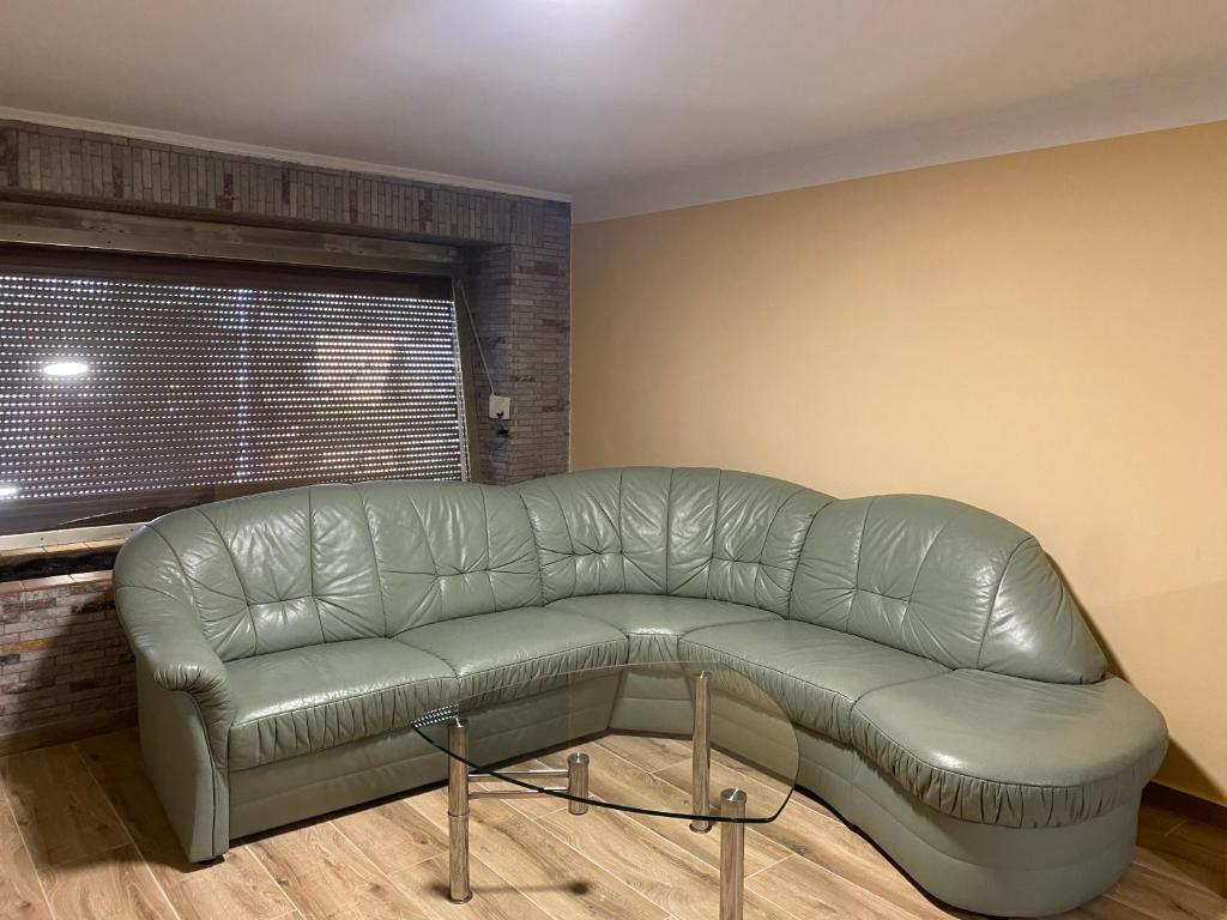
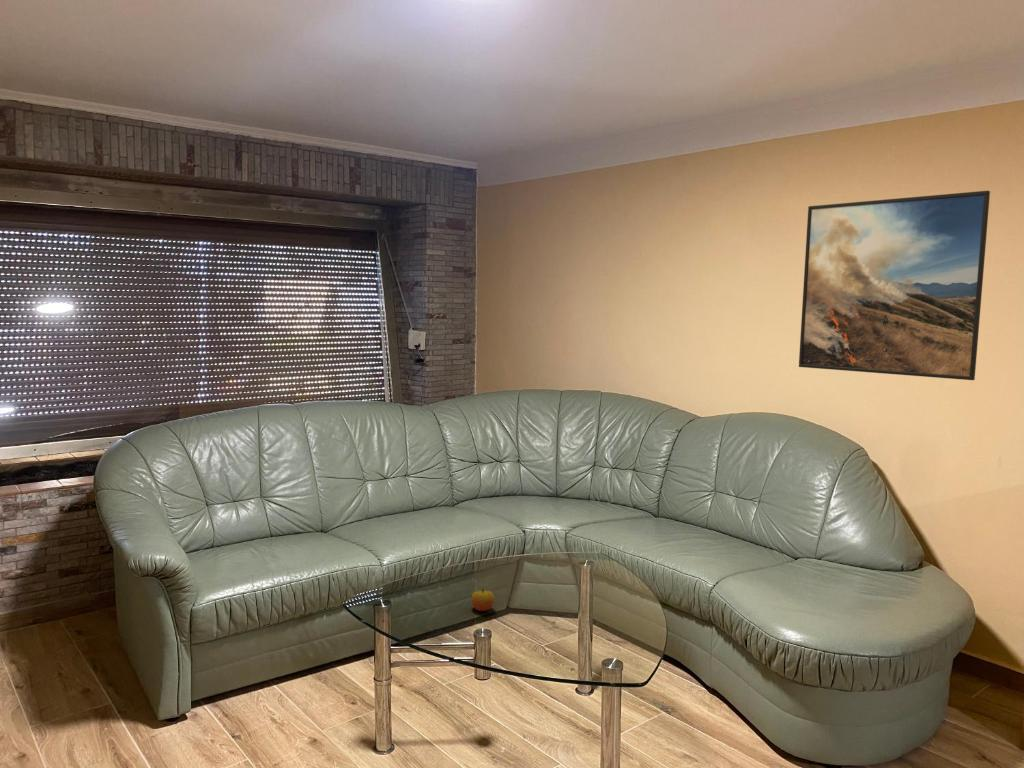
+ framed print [798,190,991,381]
+ apple [470,588,496,612]
